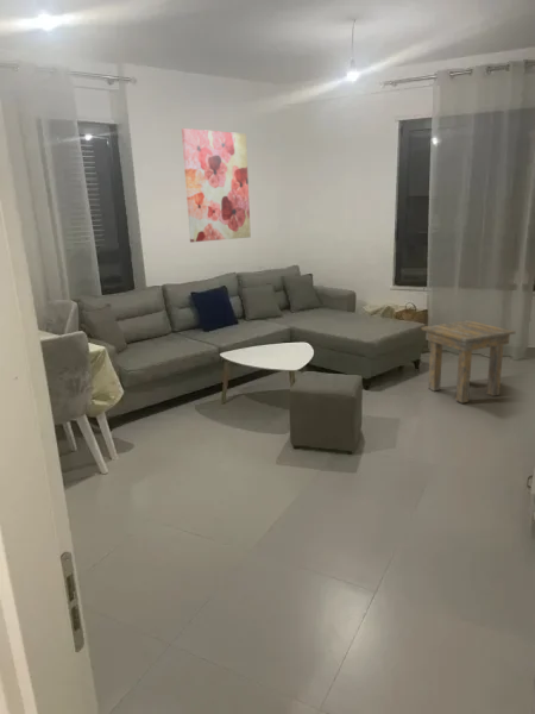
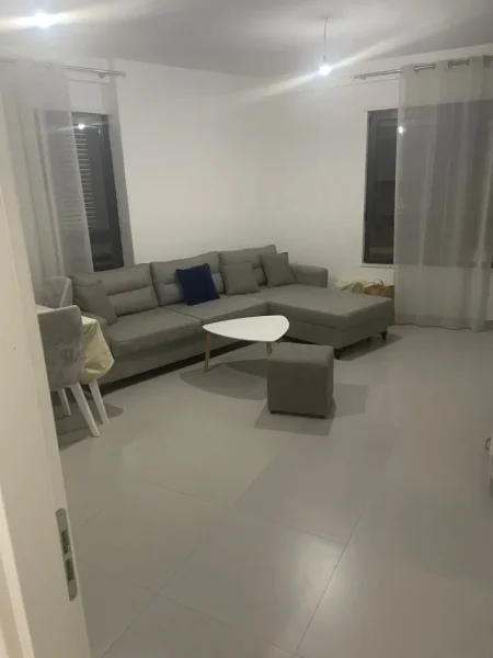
- side table [421,319,517,405]
- wall art [181,127,252,243]
